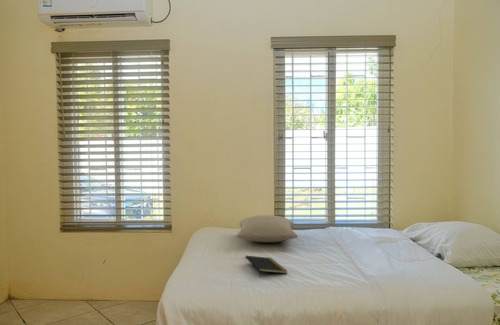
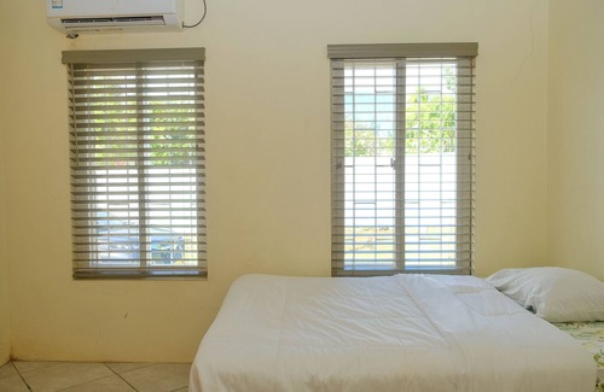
- pillow [236,214,299,243]
- notepad [244,255,288,279]
